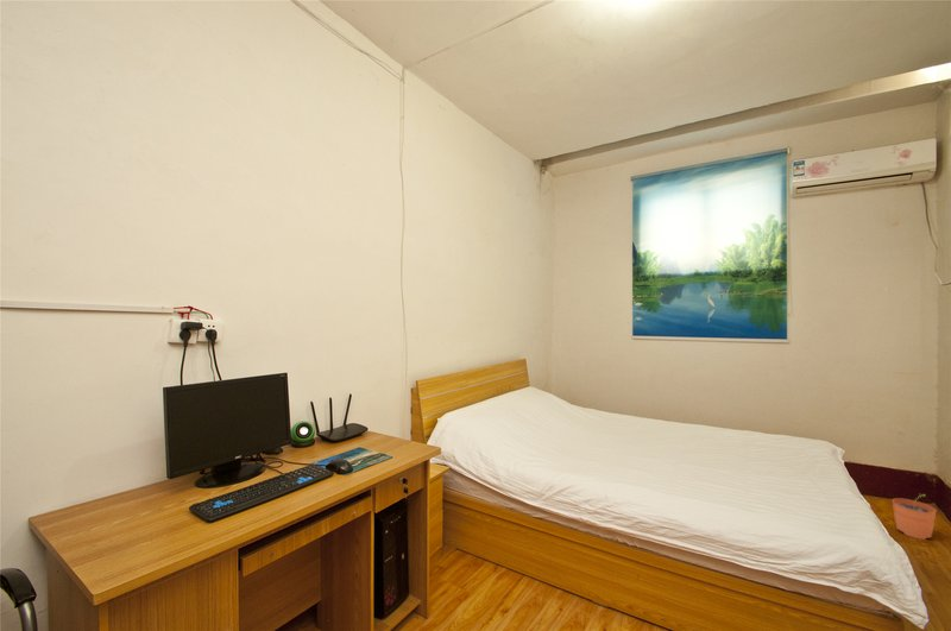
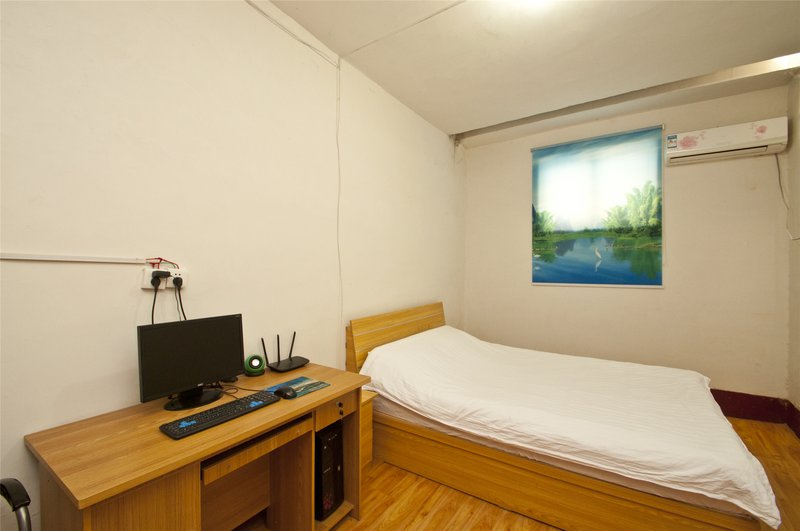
- plant pot [892,493,938,541]
